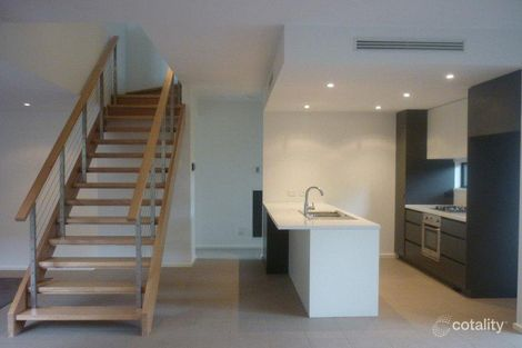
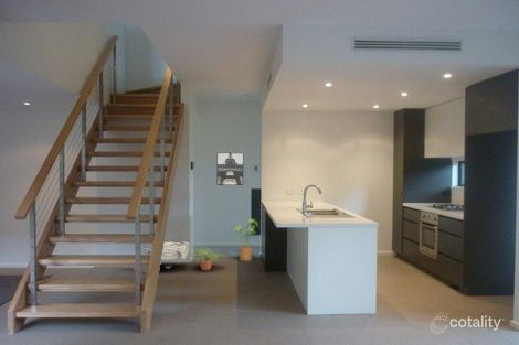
+ basket [144,240,191,270]
+ house plant [234,218,260,262]
+ potted plant [191,246,227,271]
+ wall art [216,152,244,186]
